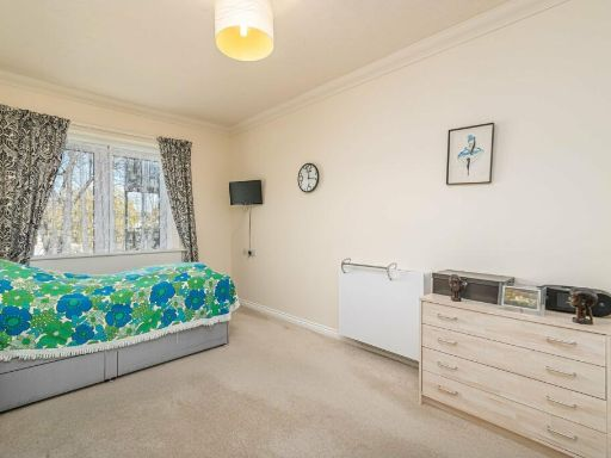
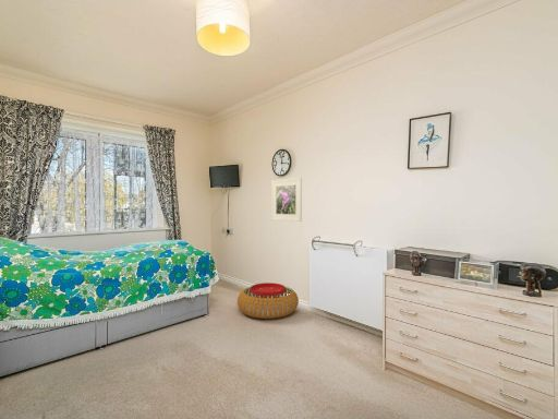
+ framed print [270,177,303,223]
+ pouf [236,282,300,320]
